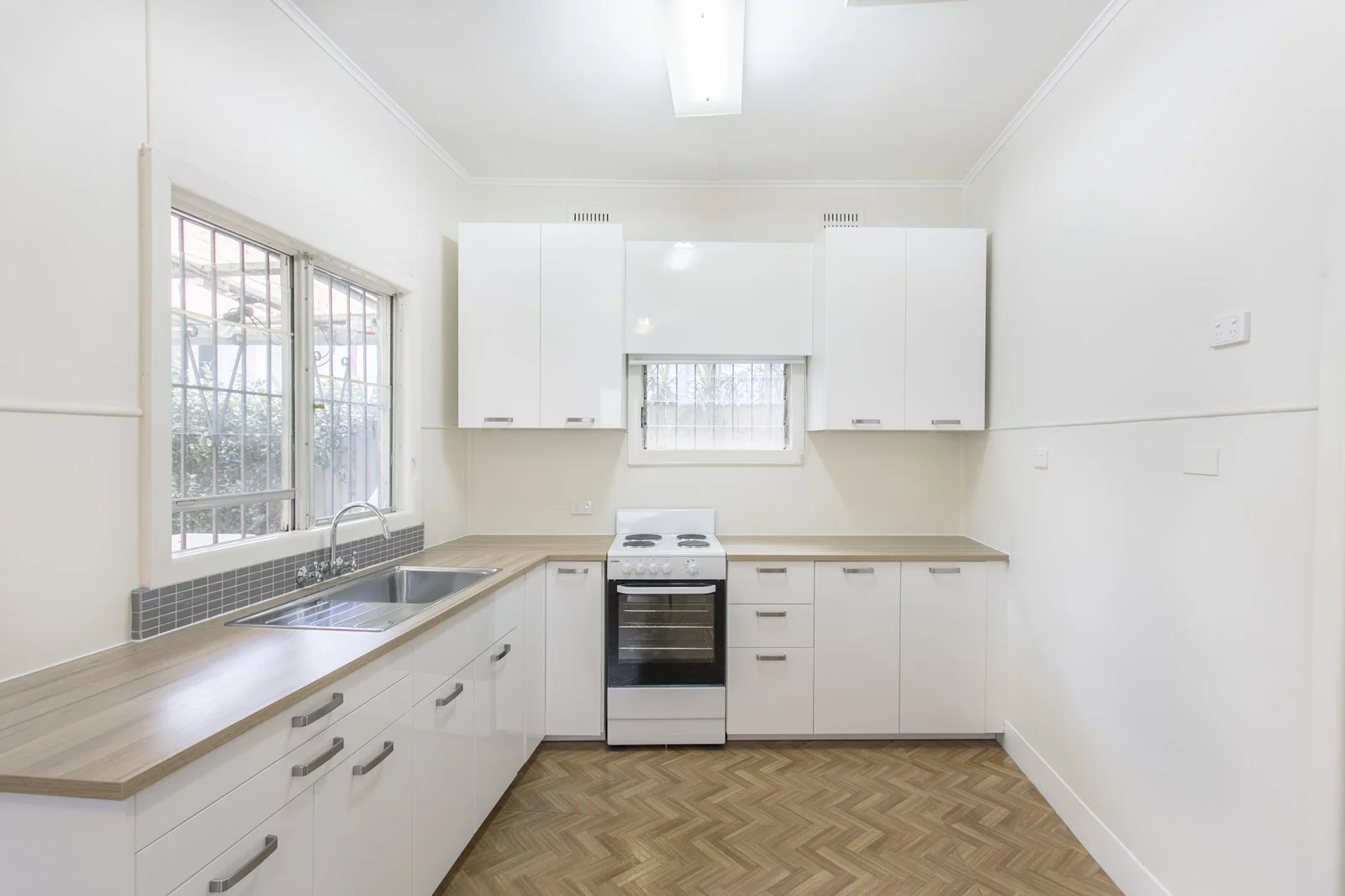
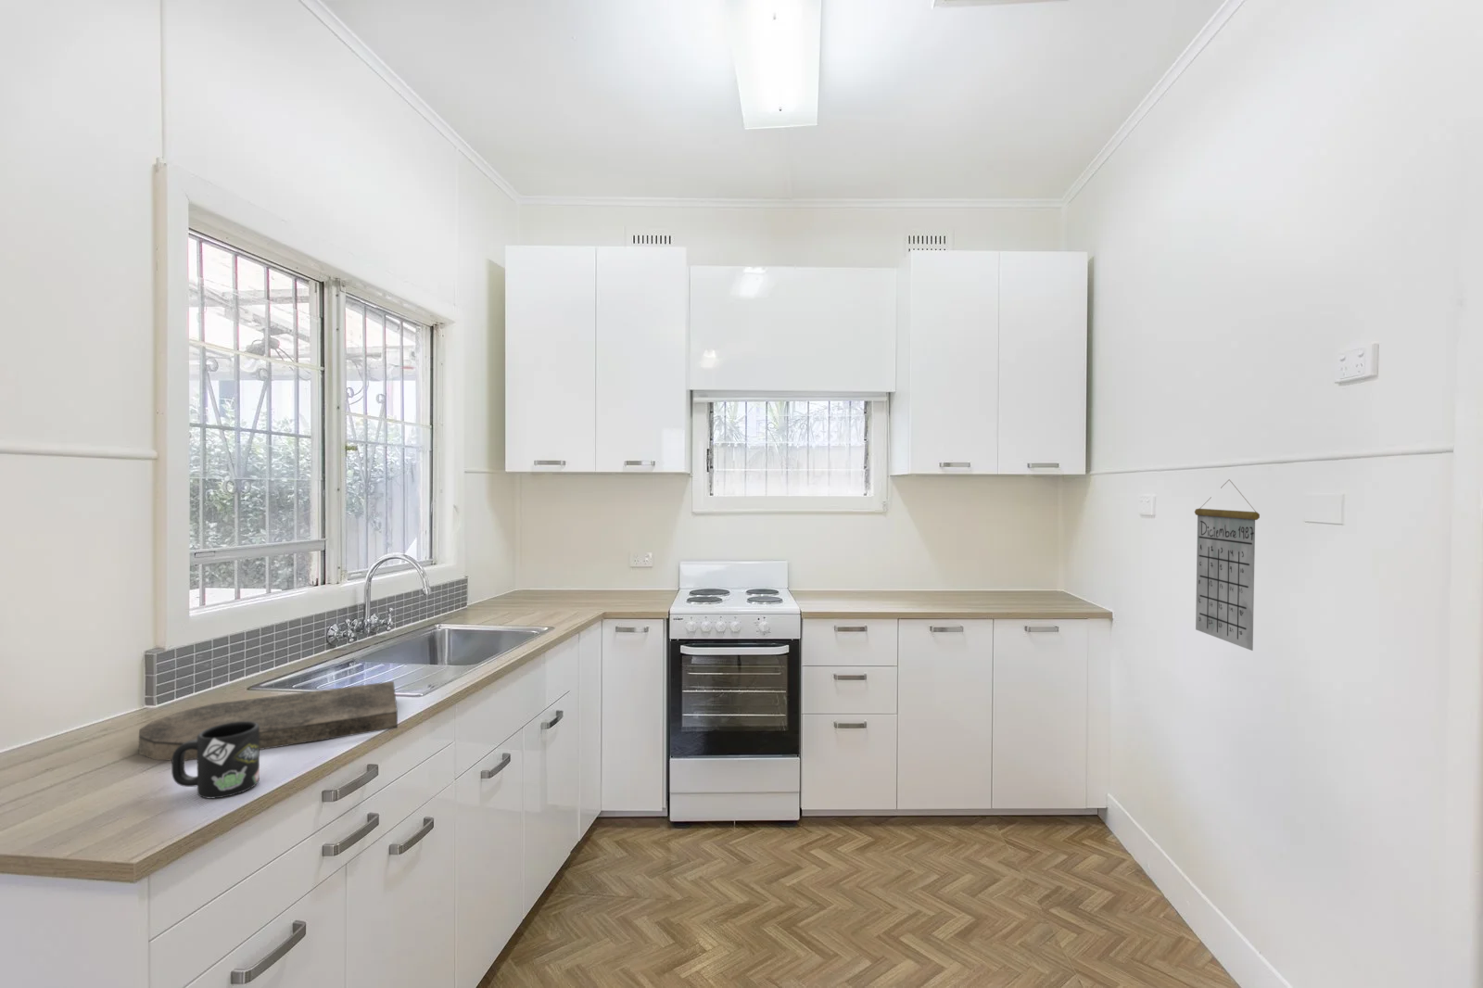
+ calendar [1194,479,1260,652]
+ cutting board [138,680,398,762]
+ mug [171,721,260,799]
